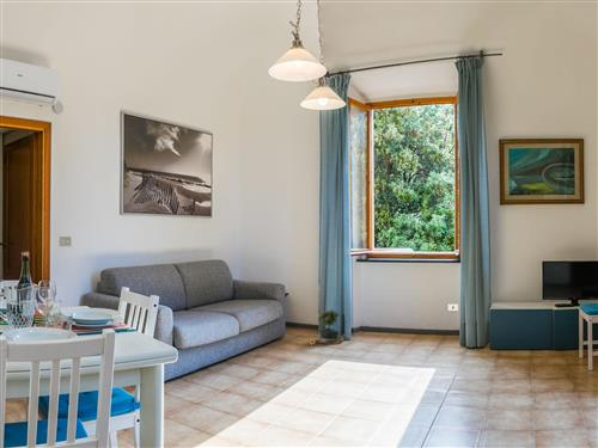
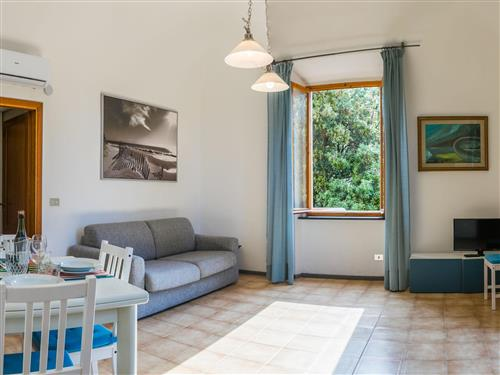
- potted plant [316,307,344,345]
